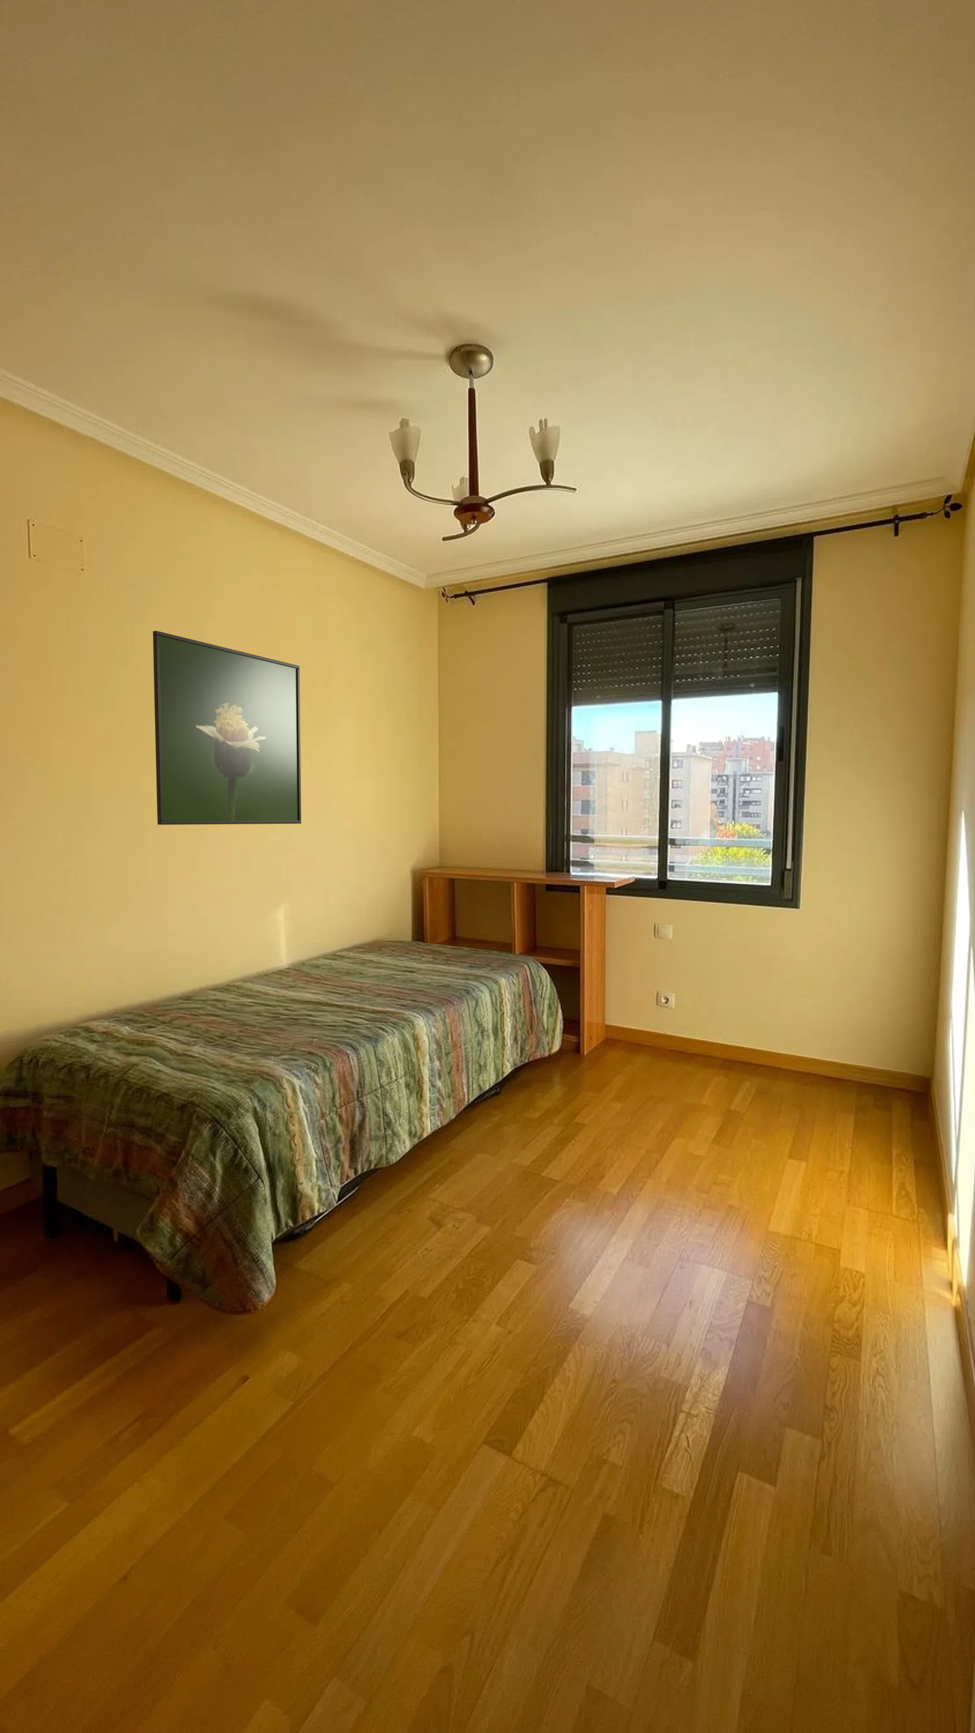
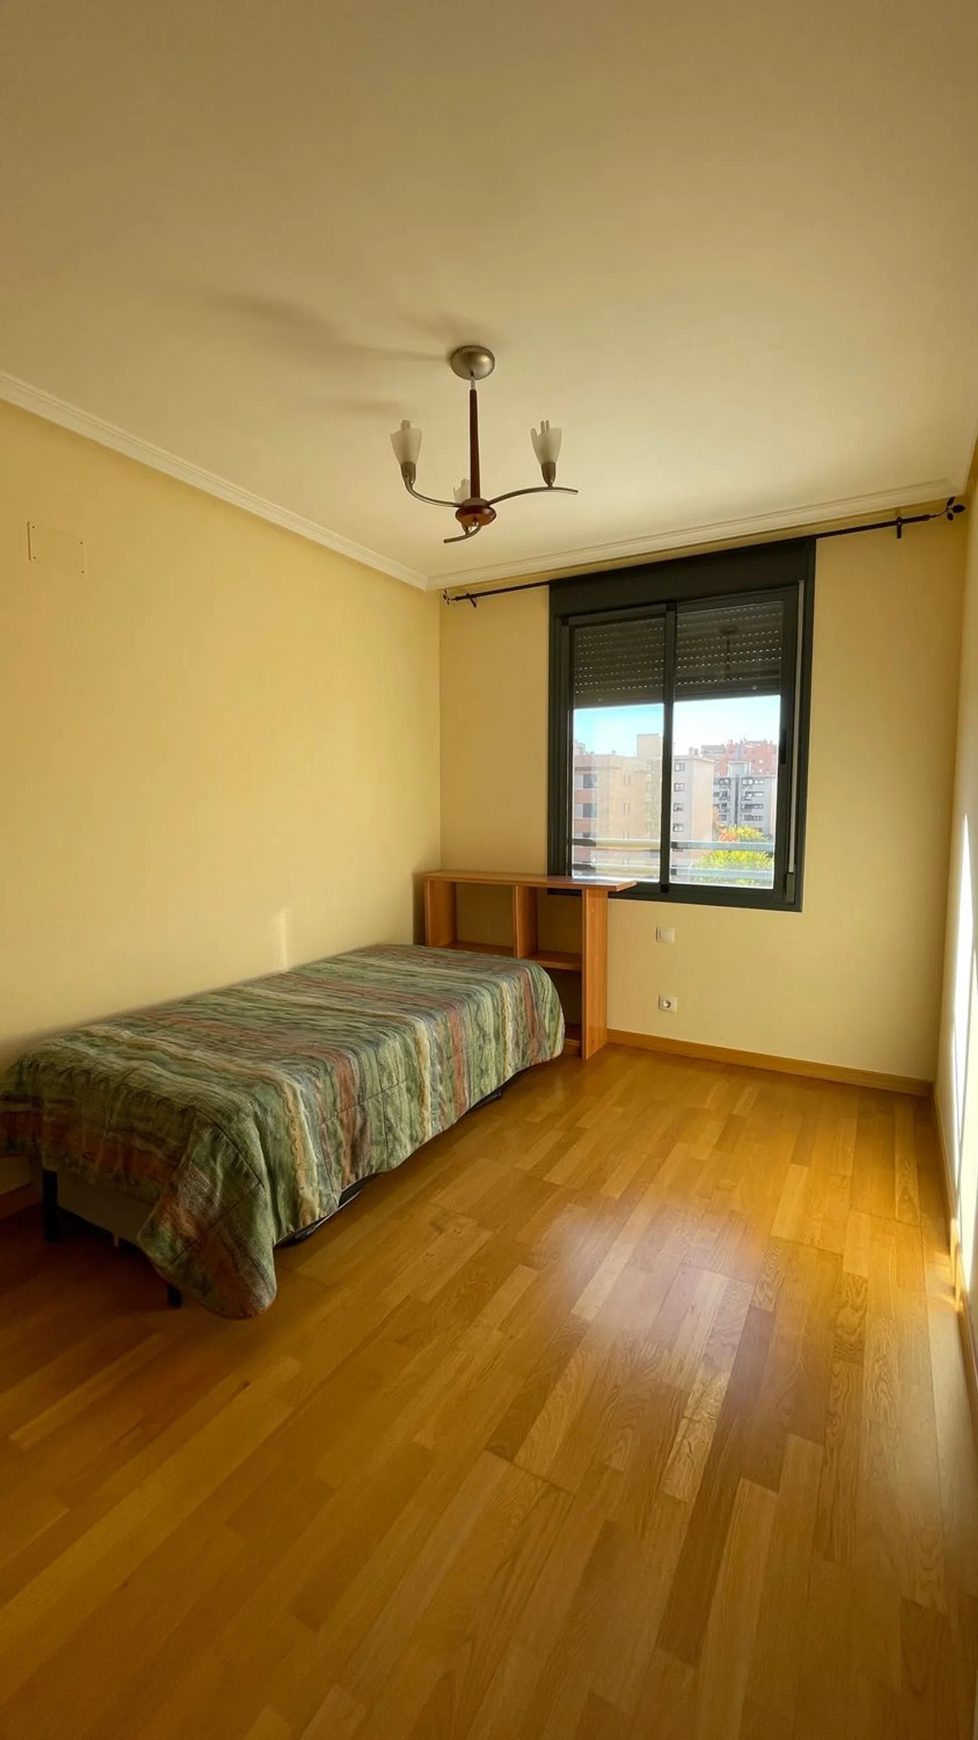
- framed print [152,630,301,826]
